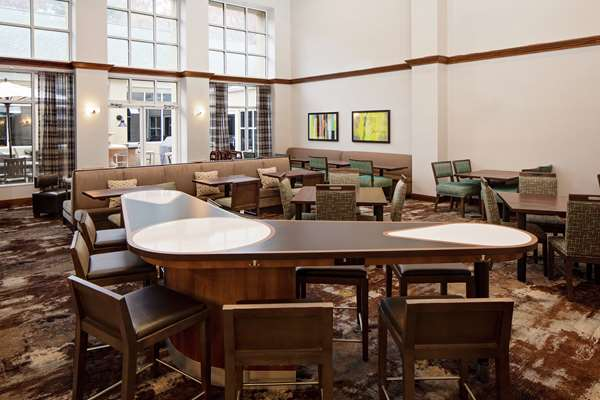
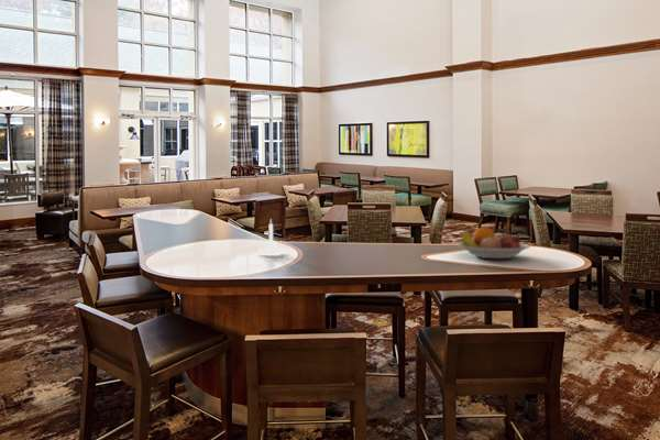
+ candle holder [257,219,285,254]
+ fruit bowl [458,227,531,260]
